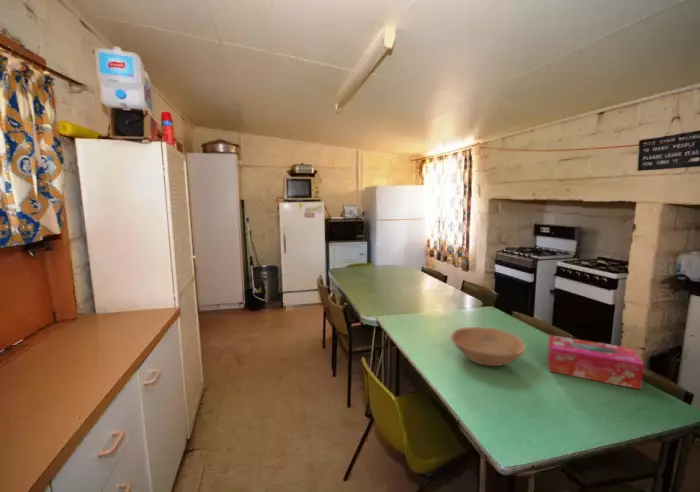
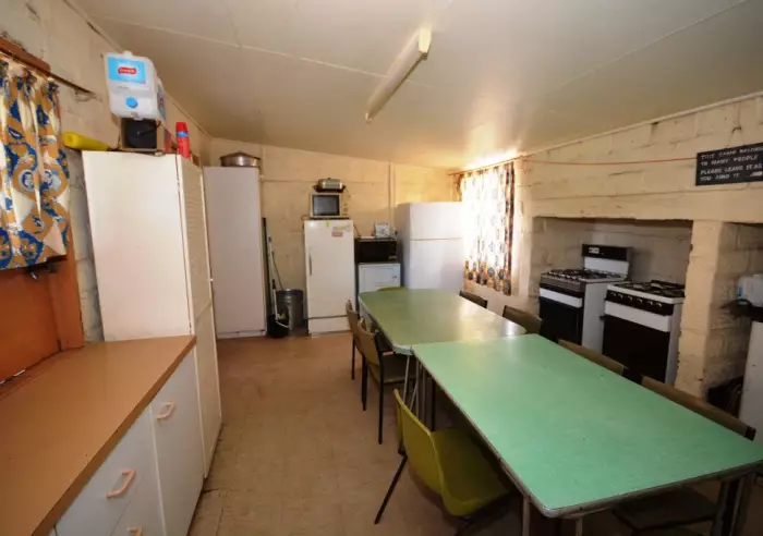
- tissue box [547,334,645,391]
- bowl [450,326,527,367]
